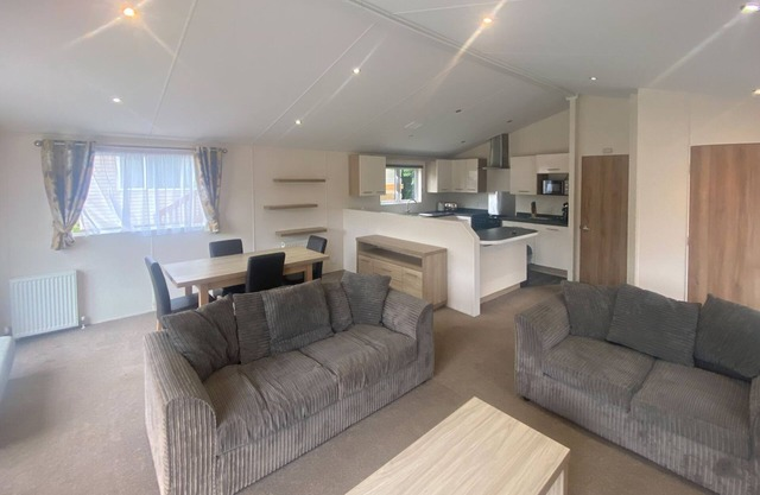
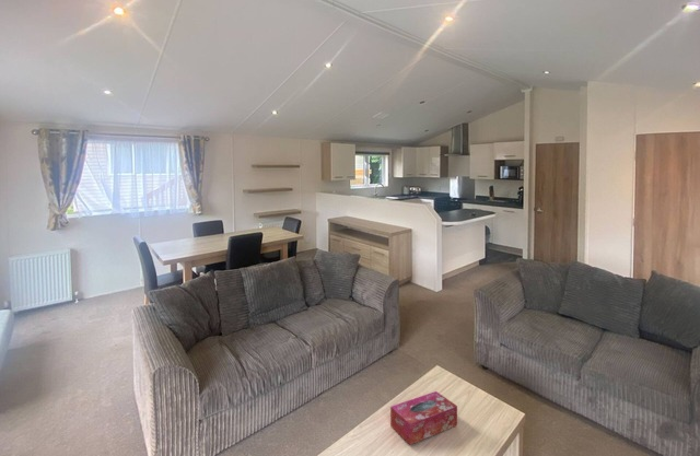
+ tissue box [389,390,458,446]
